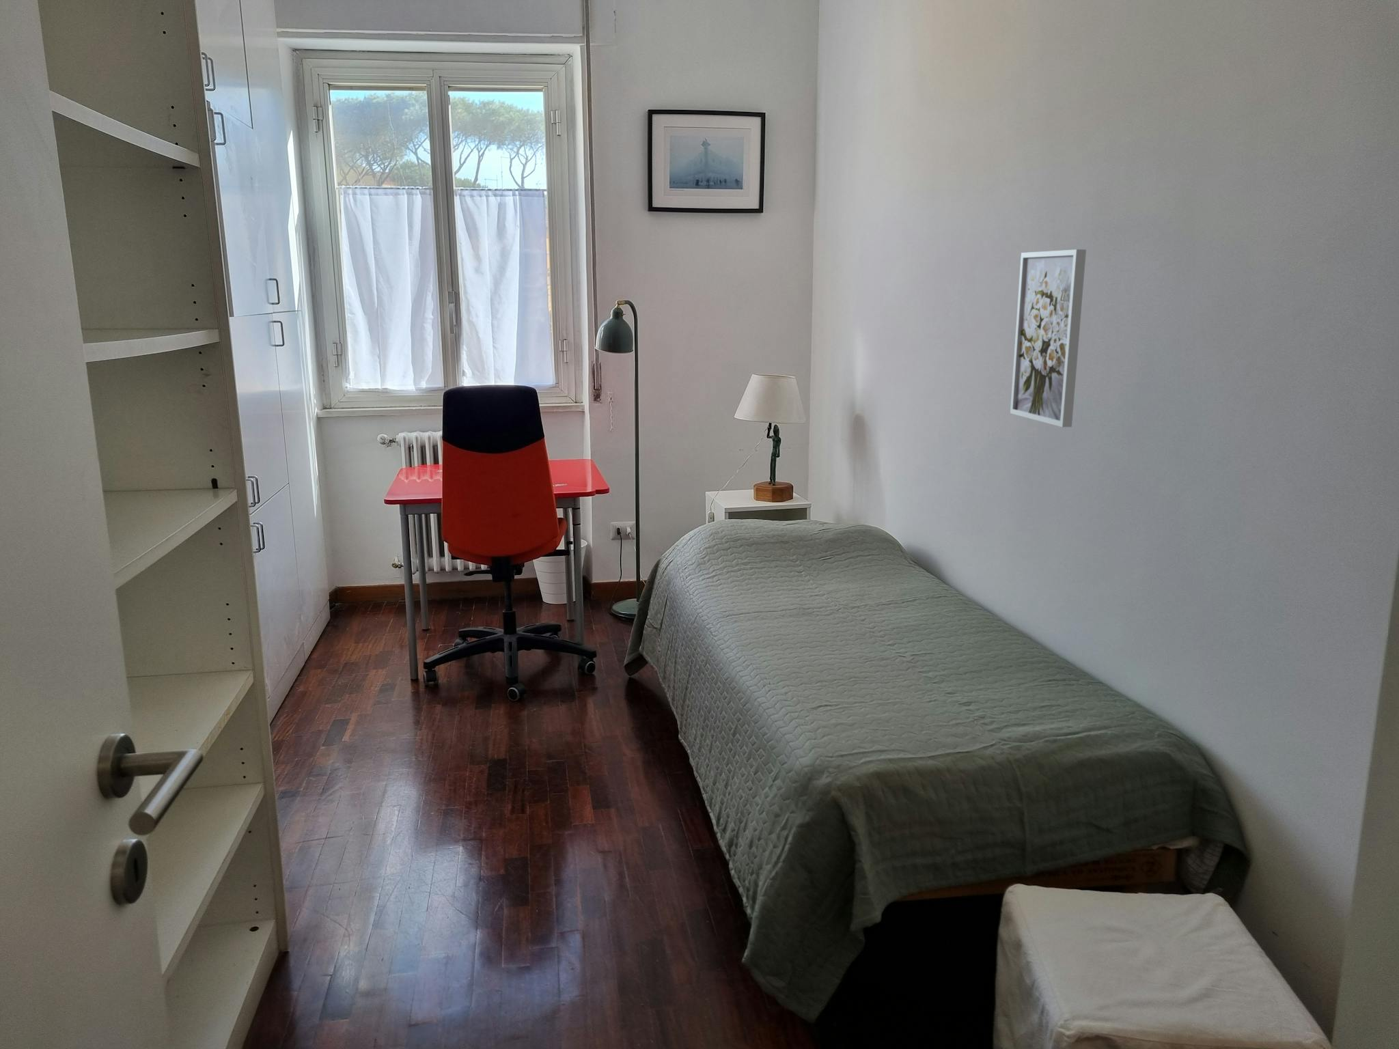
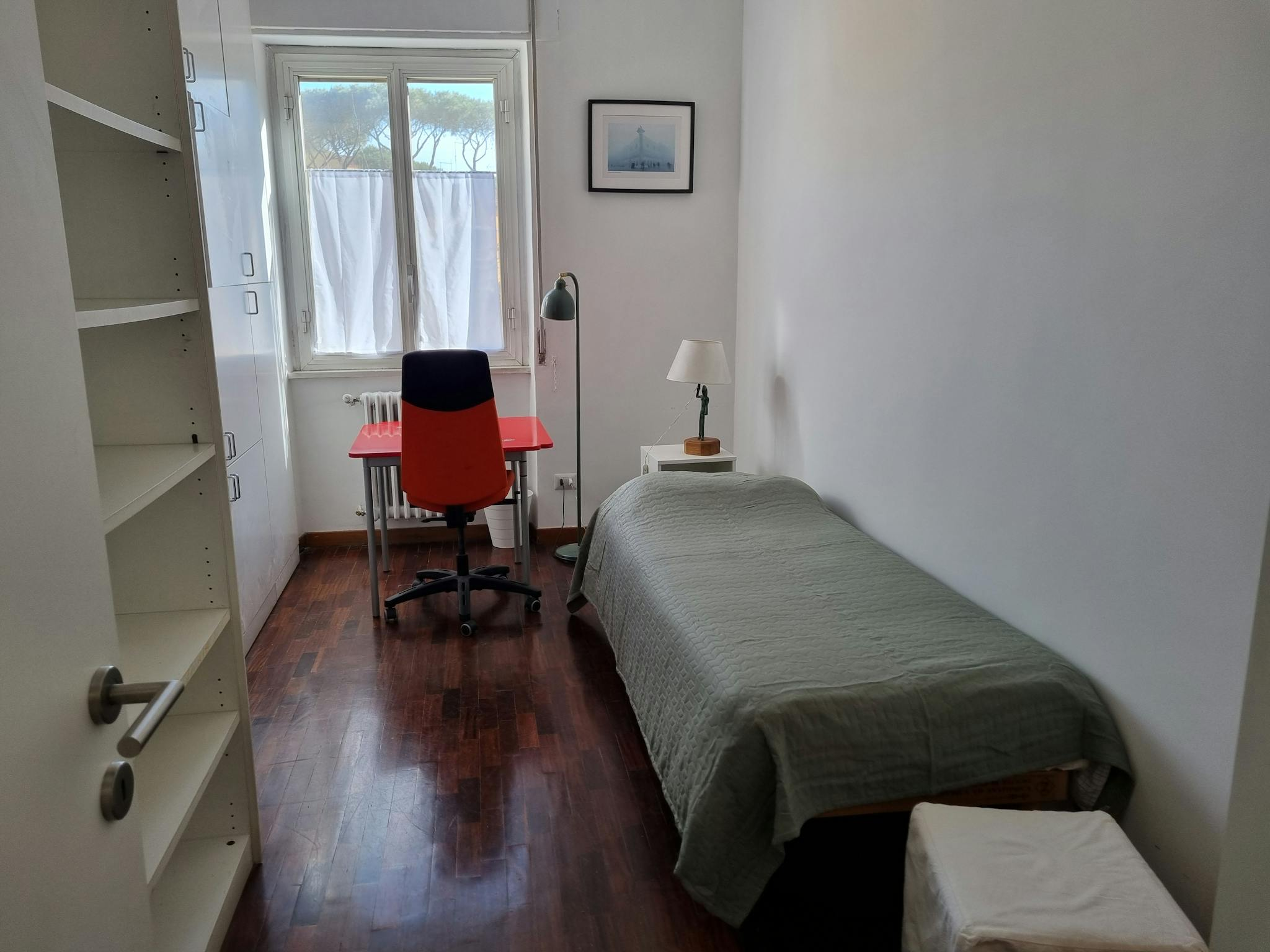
- wall art [1010,249,1087,429]
